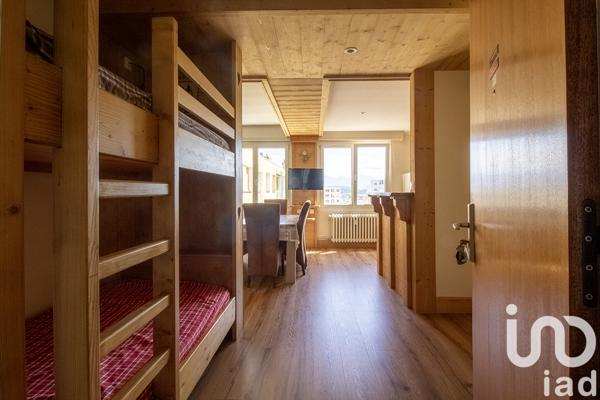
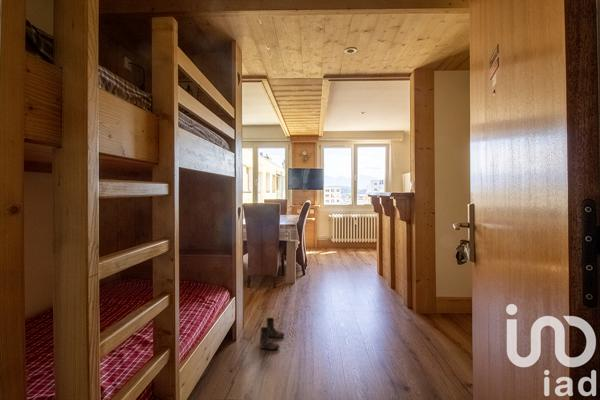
+ boots [259,316,285,351]
